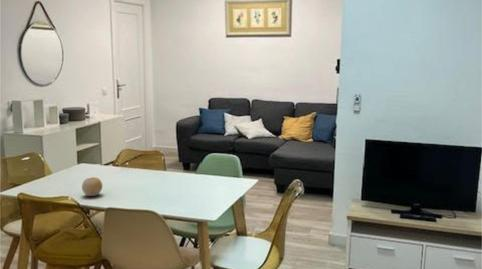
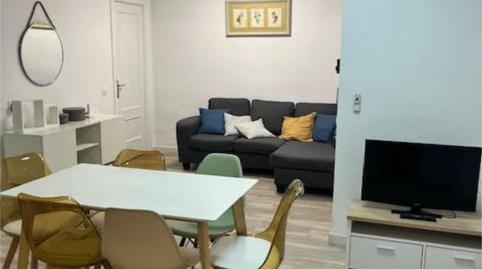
- fruit [81,176,103,197]
